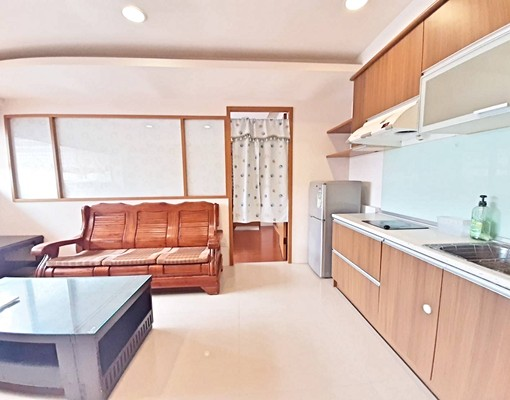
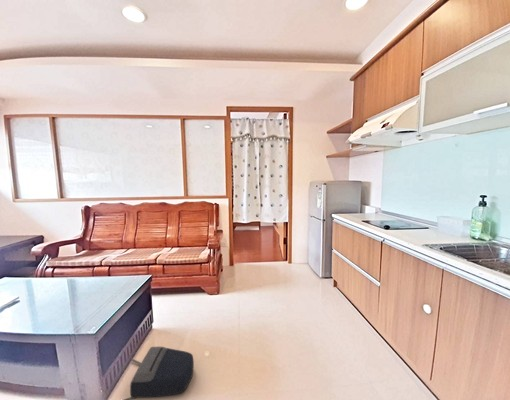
+ backpack [123,346,195,400]
